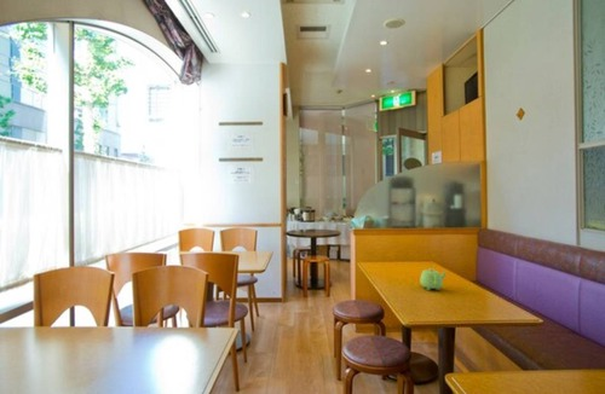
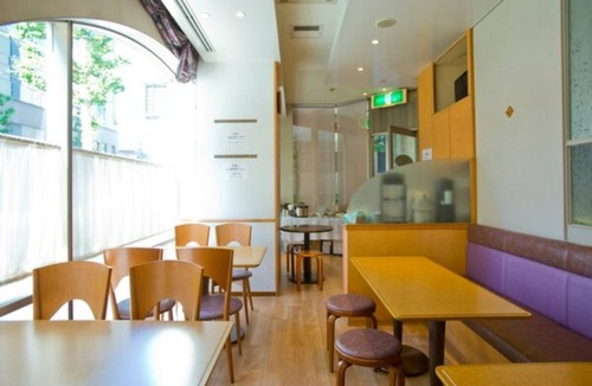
- teapot [419,267,448,291]
